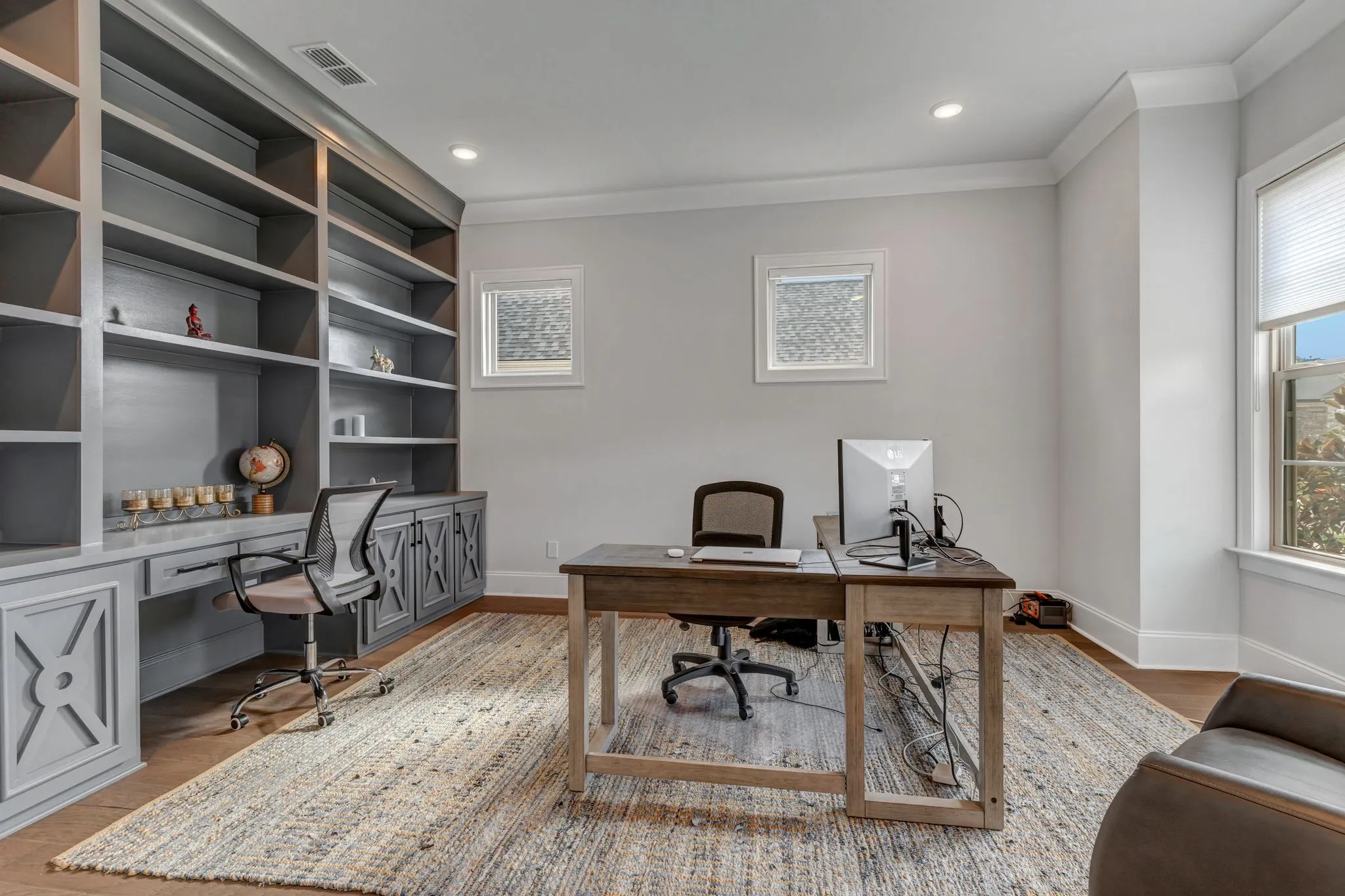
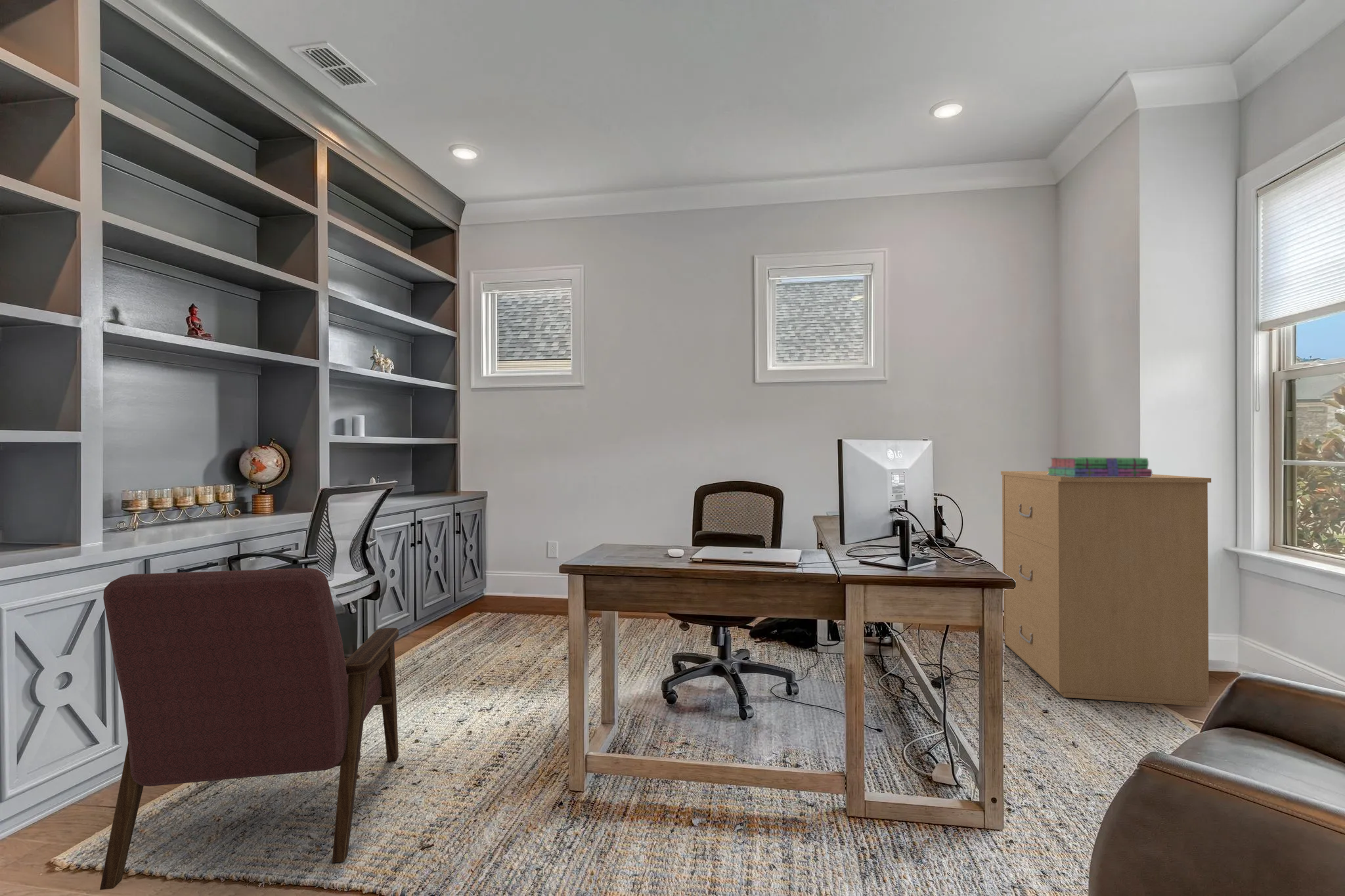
+ armchair [99,567,399,891]
+ stack of books [1046,456,1153,477]
+ filing cabinet [1000,471,1212,707]
